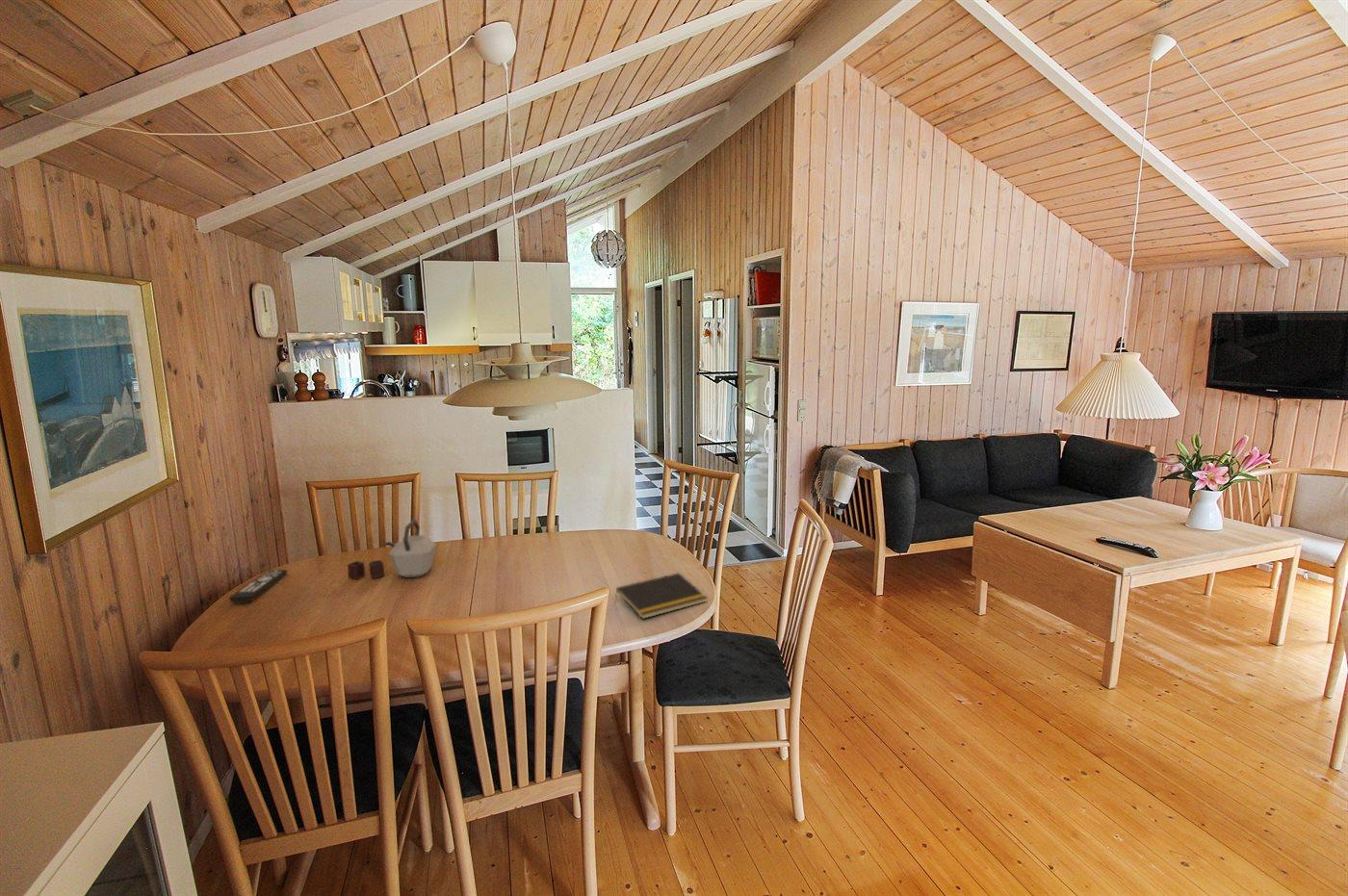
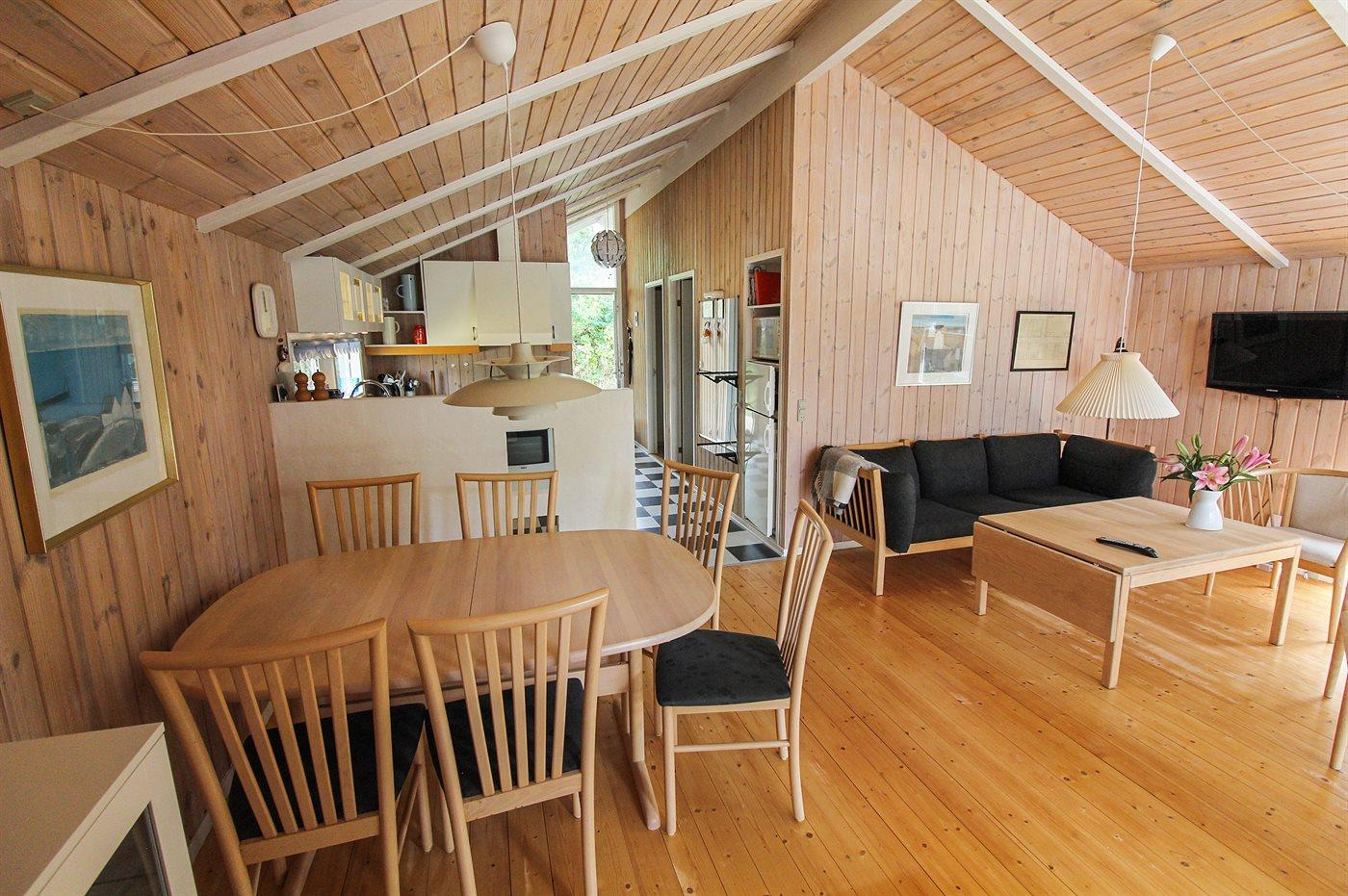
- kettle [347,519,437,580]
- remote control [228,569,288,604]
- notepad [614,572,709,620]
